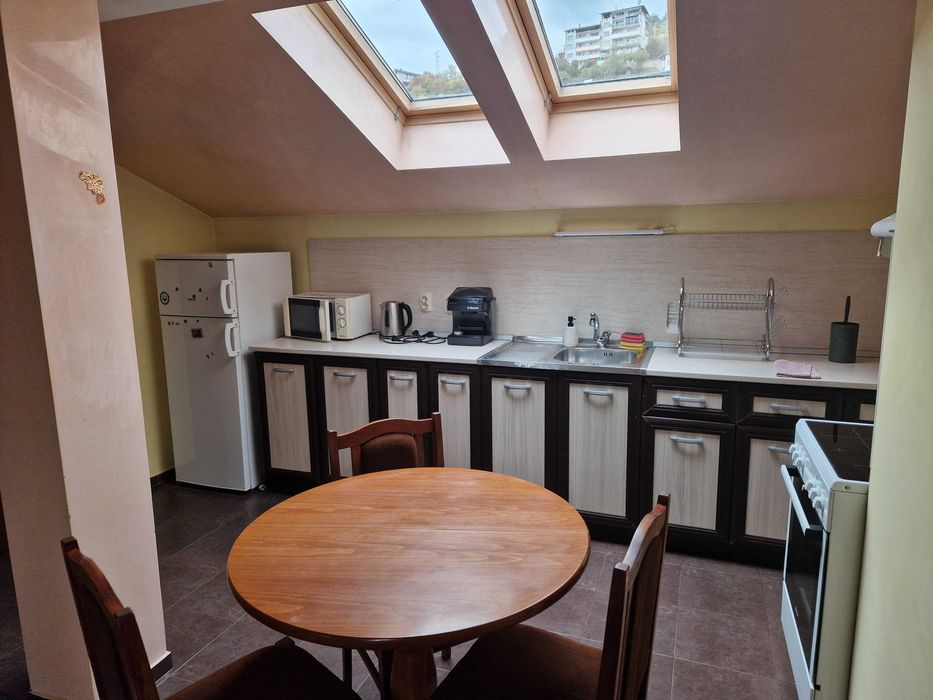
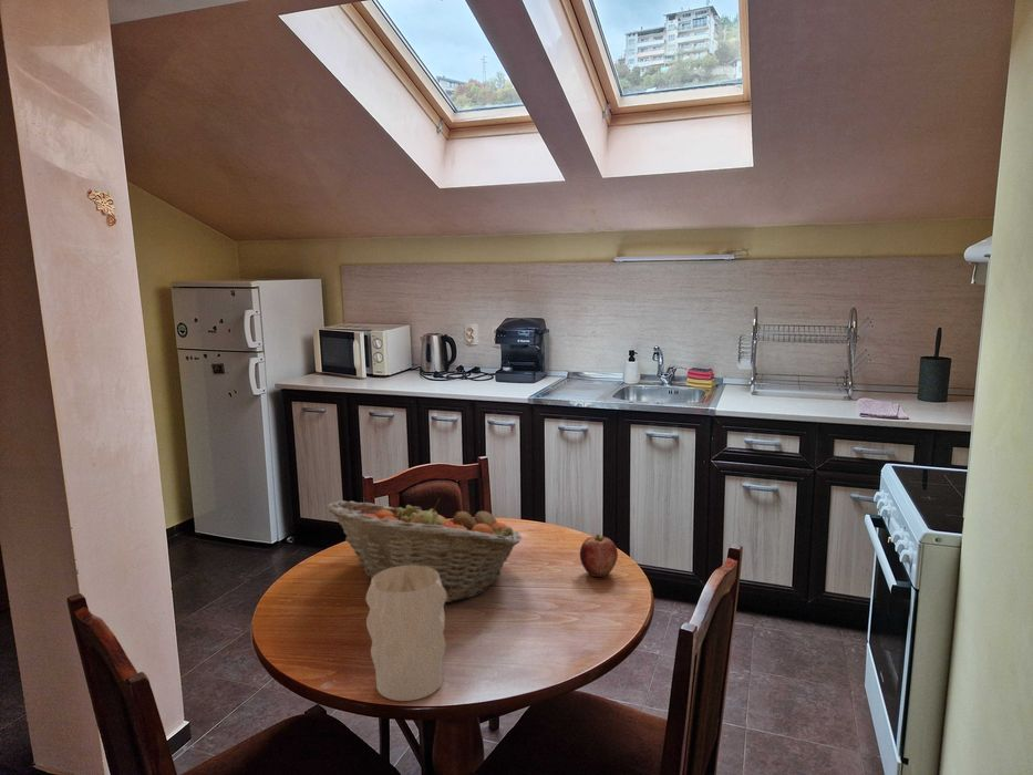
+ apple [579,534,619,578]
+ fruit basket [326,497,523,603]
+ vase [365,565,447,702]
